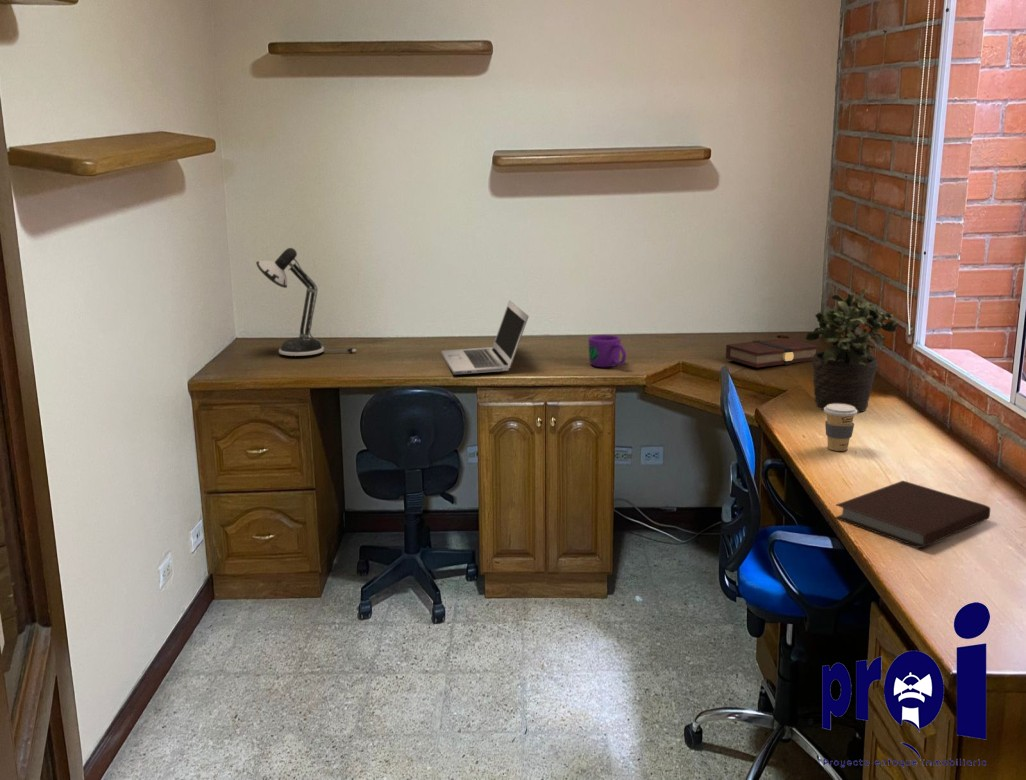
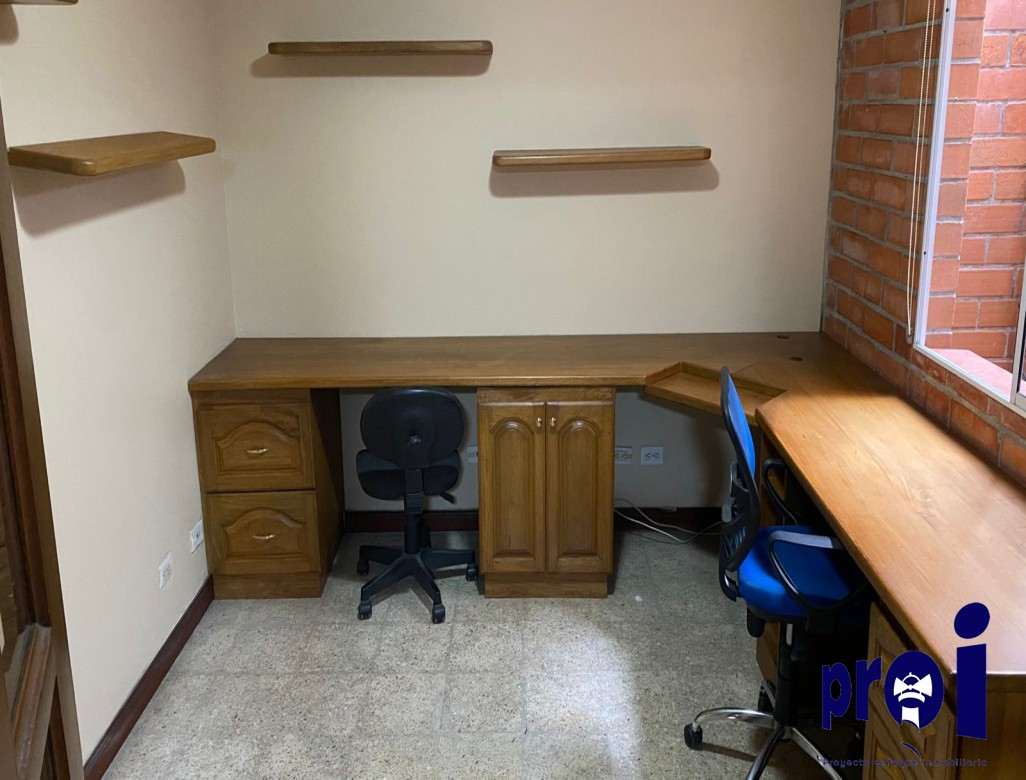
- potted plant [805,288,901,414]
- coffee cup [823,404,858,452]
- laptop [440,300,530,376]
- notebook [834,480,991,549]
- book [725,337,819,368]
- desk lamp [255,247,357,357]
- mug [588,334,627,368]
